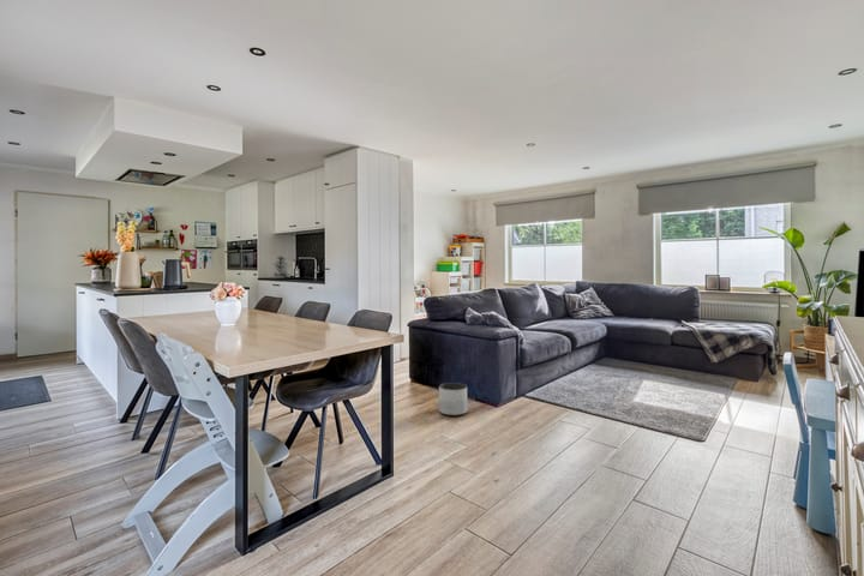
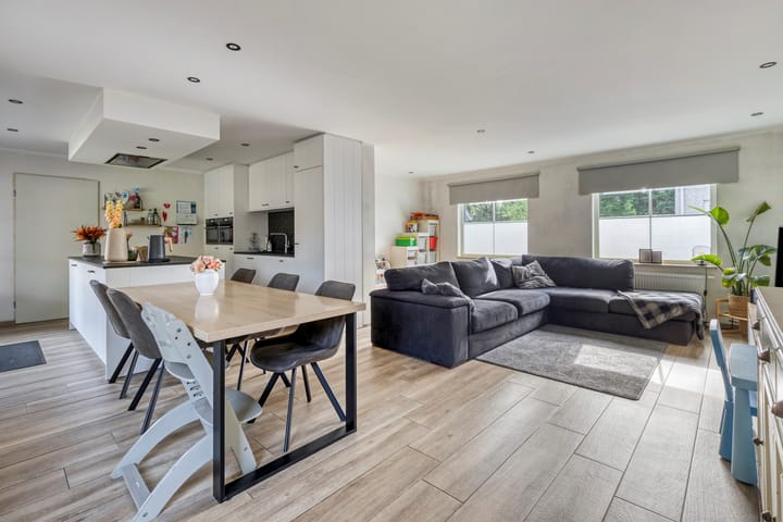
- planter [438,382,468,416]
